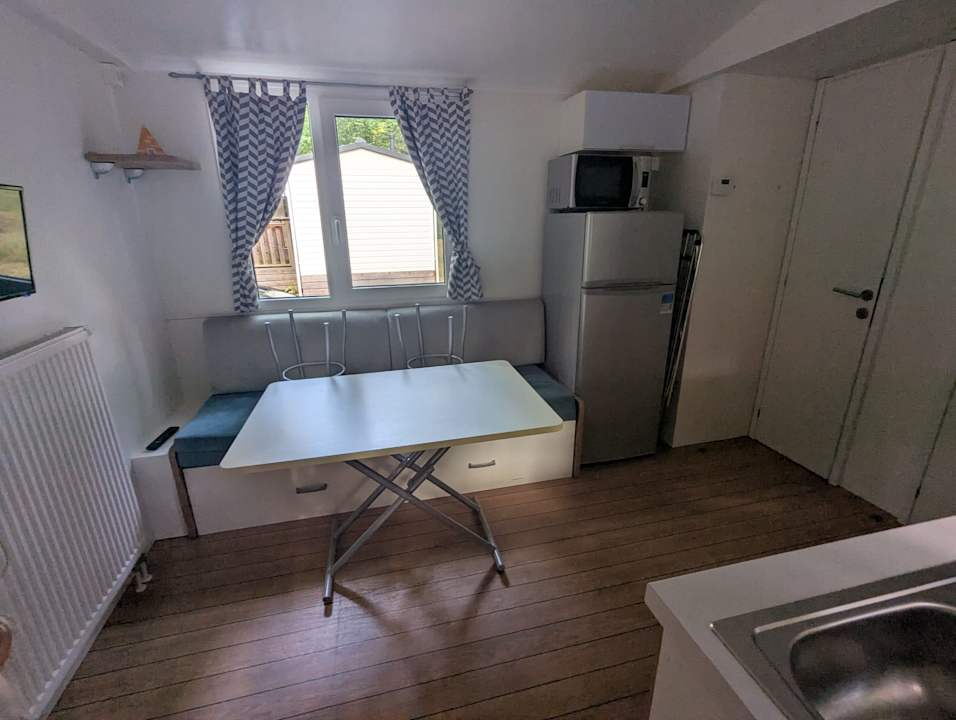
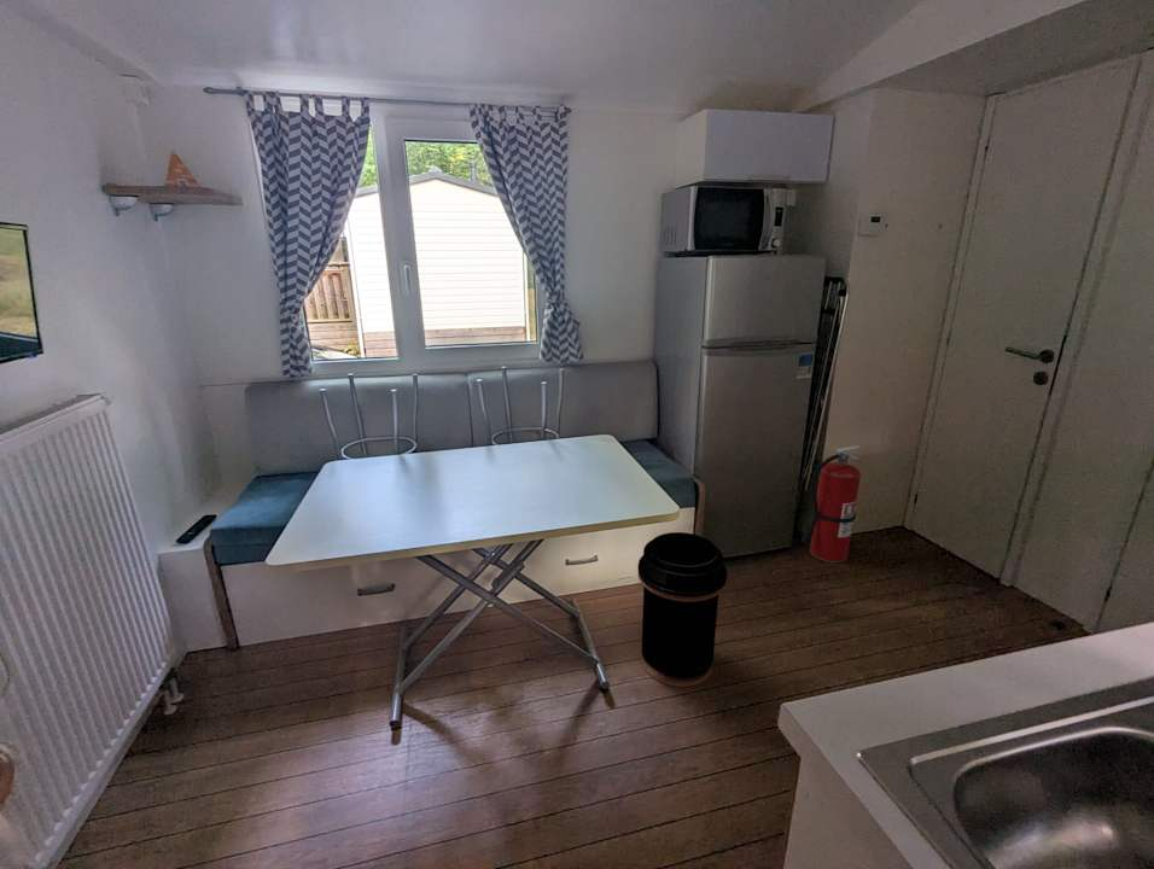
+ fire extinguisher [800,444,862,564]
+ trash can [637,531,728,688]
